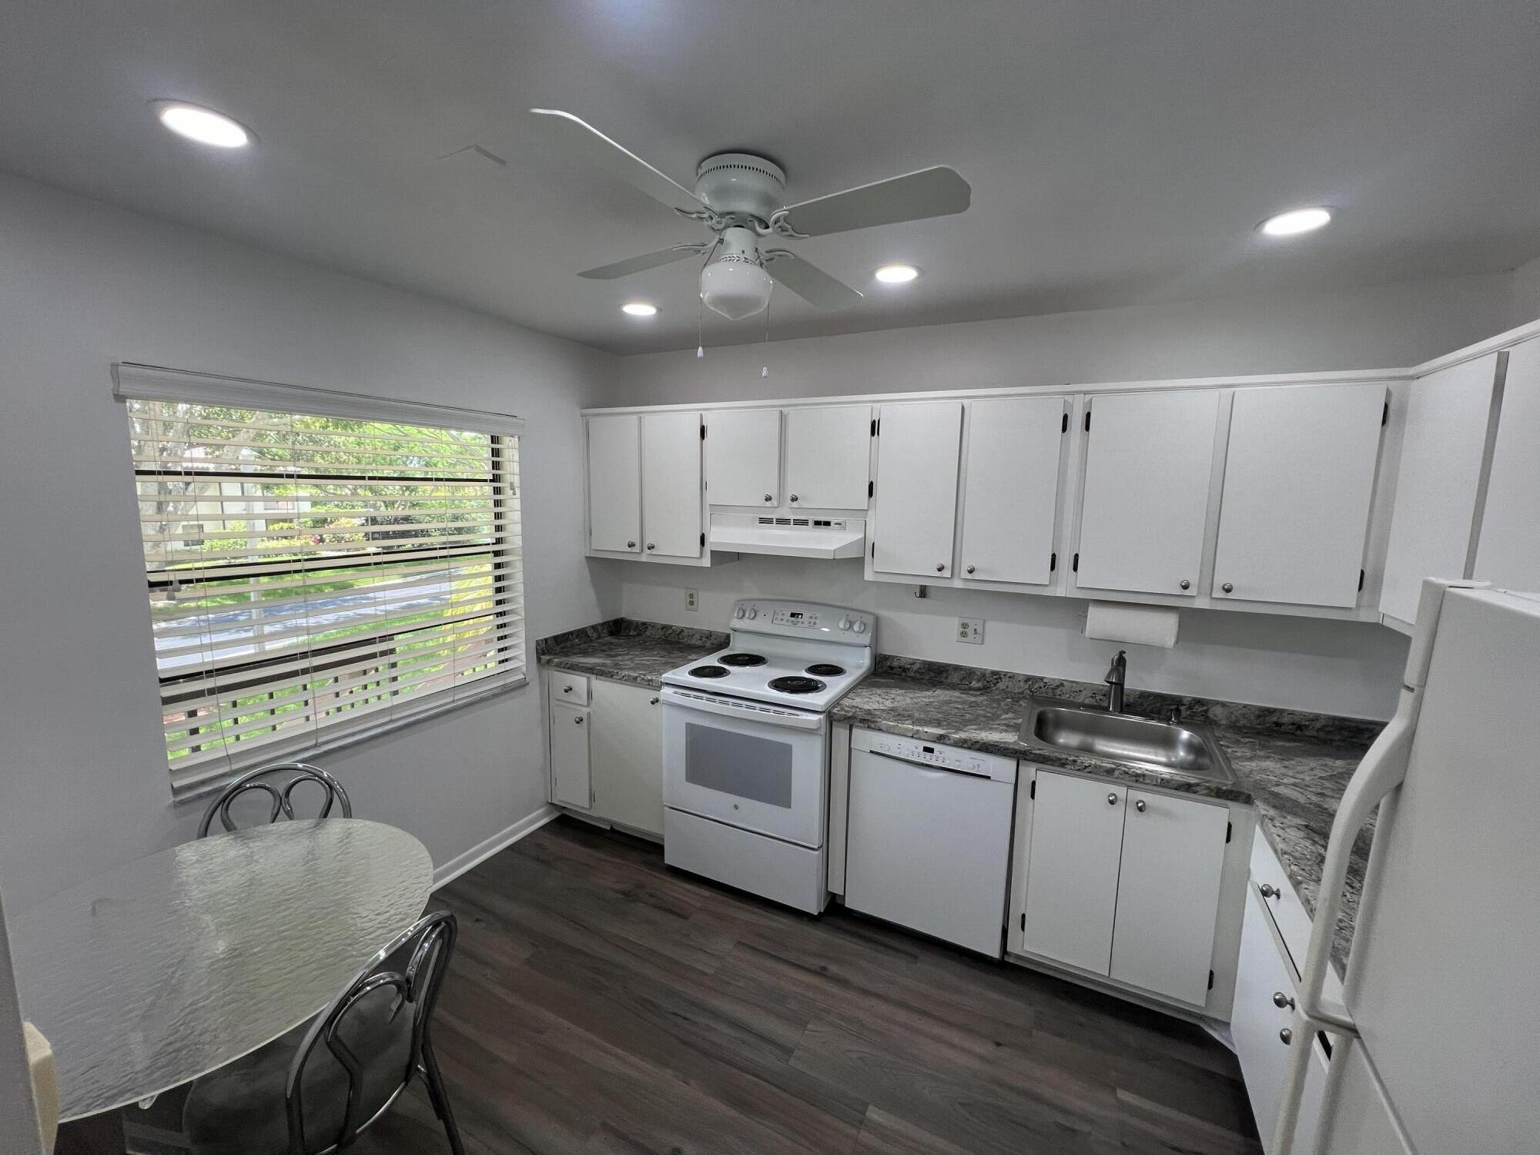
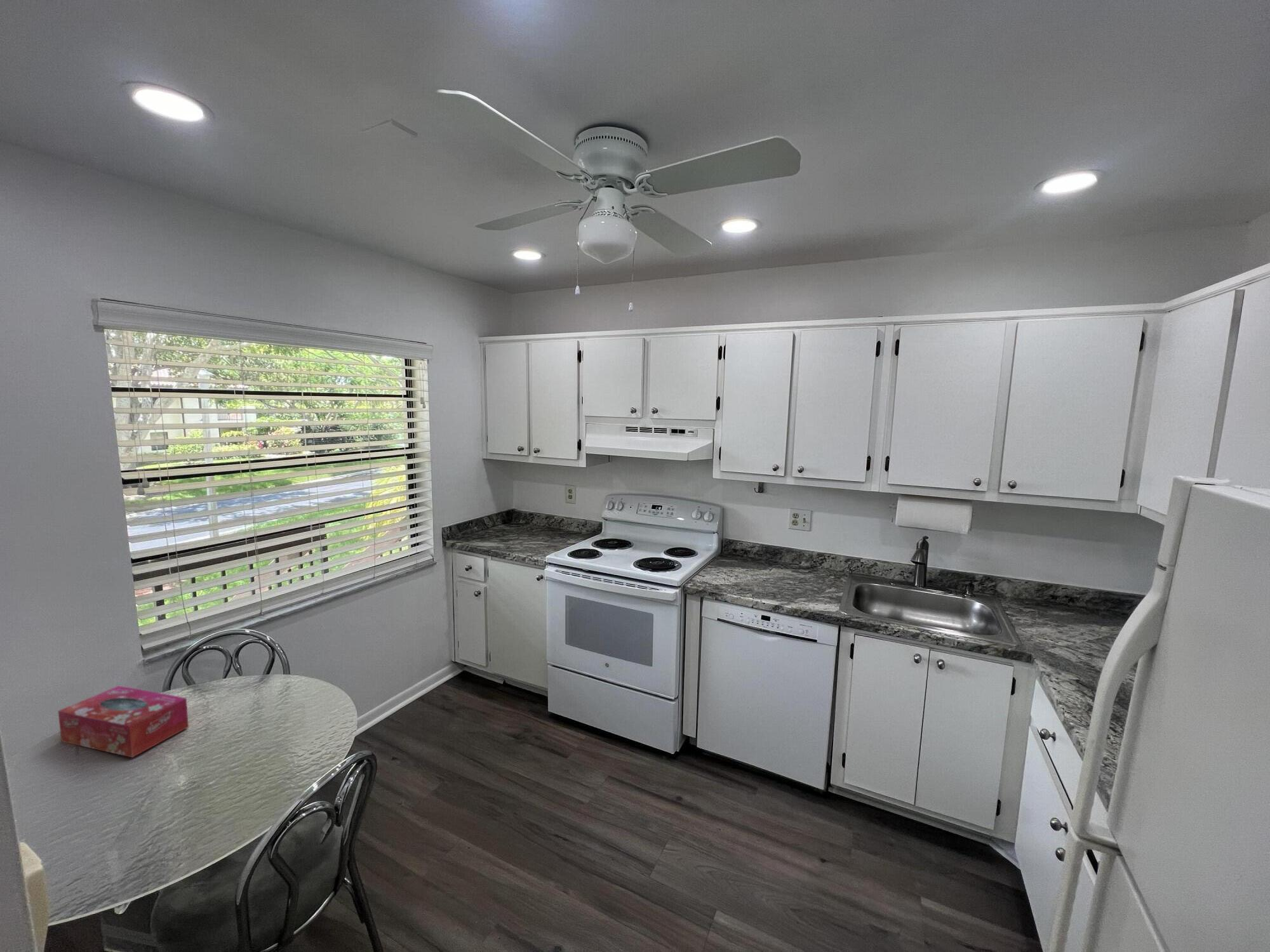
+ tissue box [57,685,189,758]
